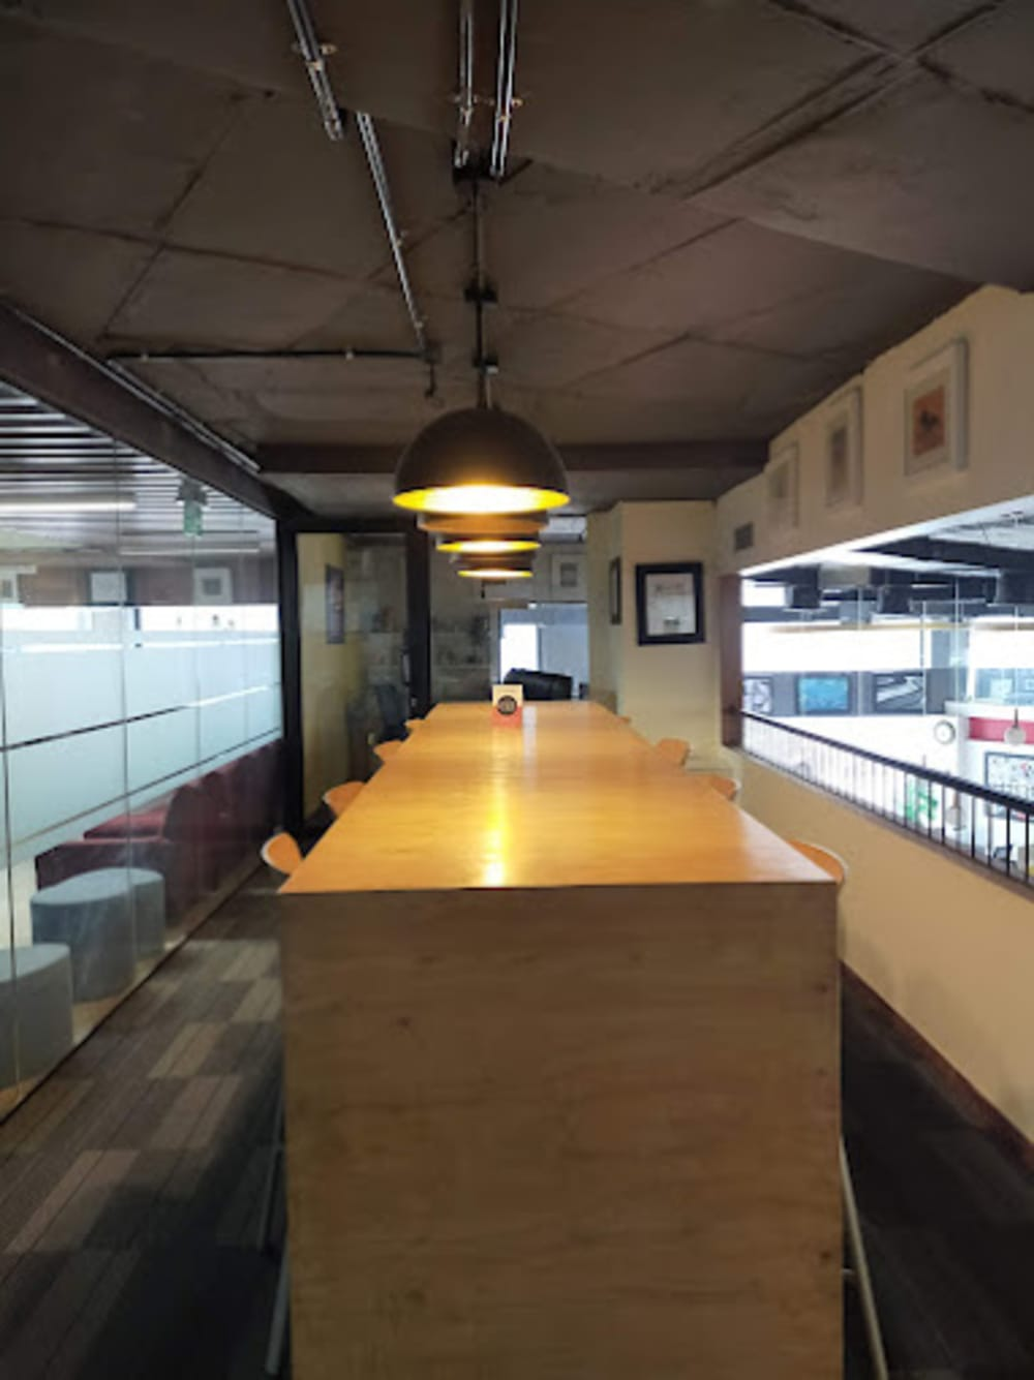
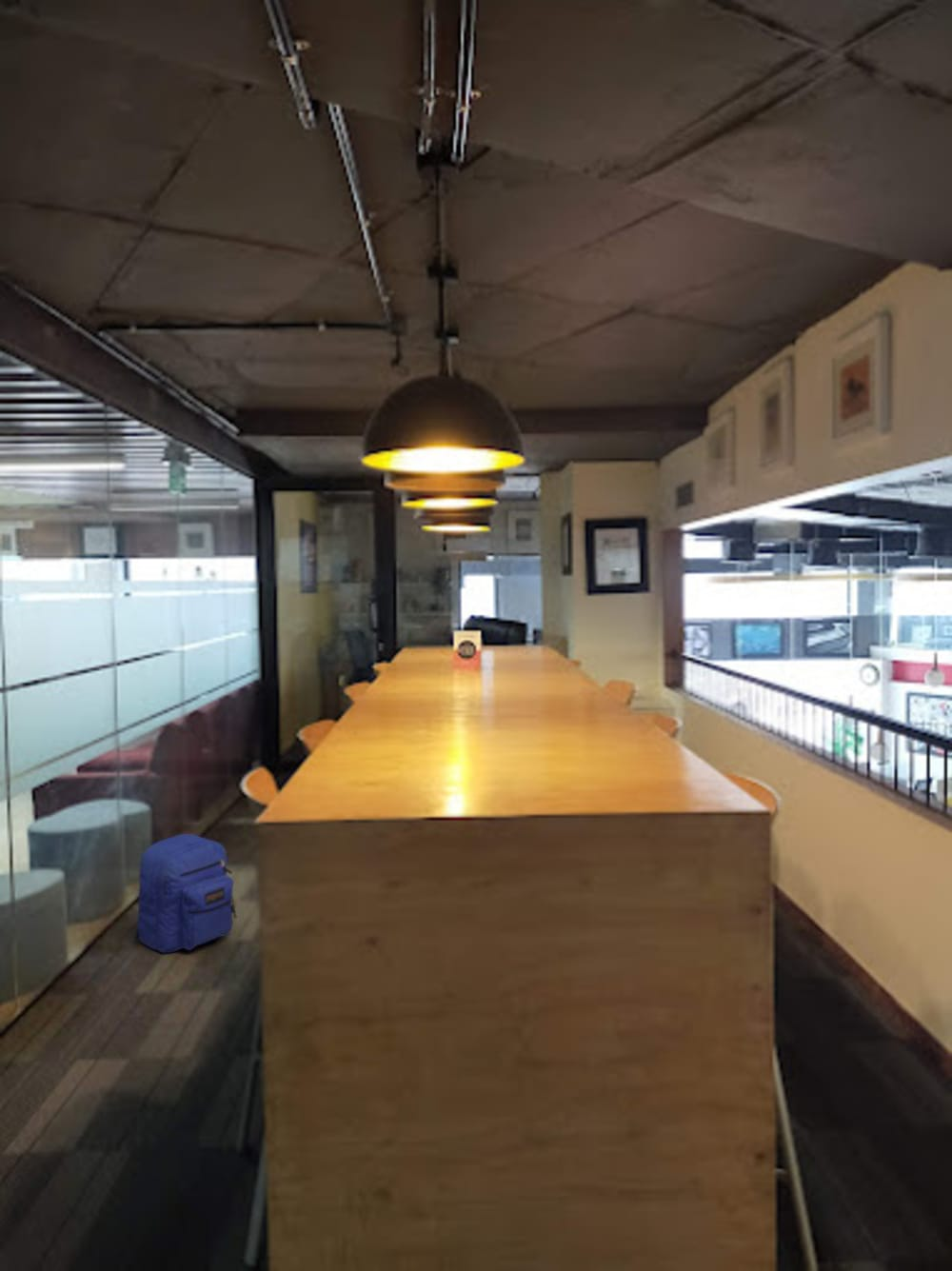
+ backpack [133,833,238,954]
